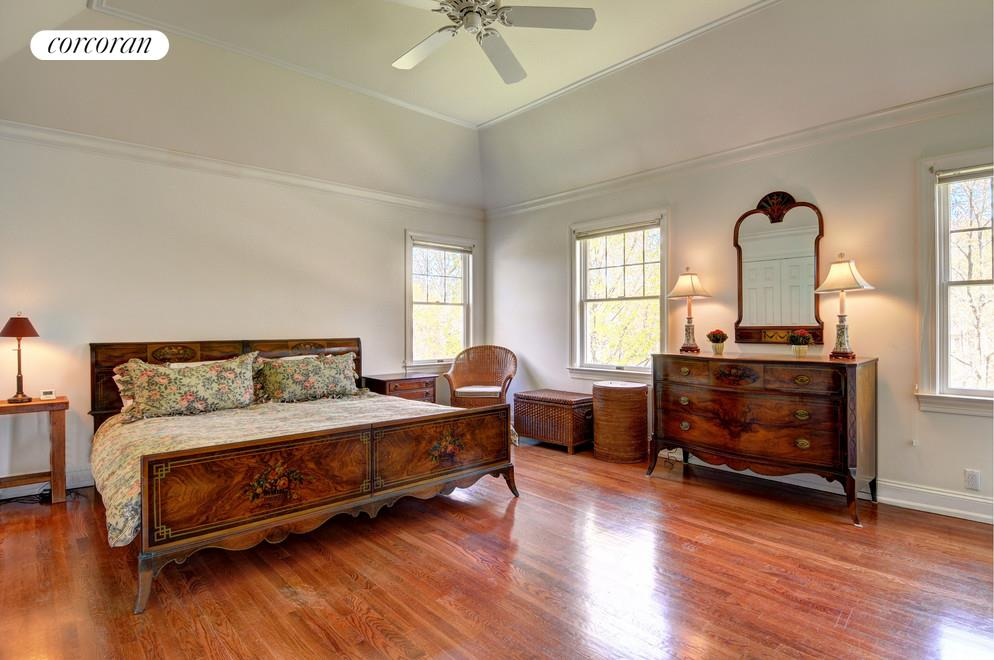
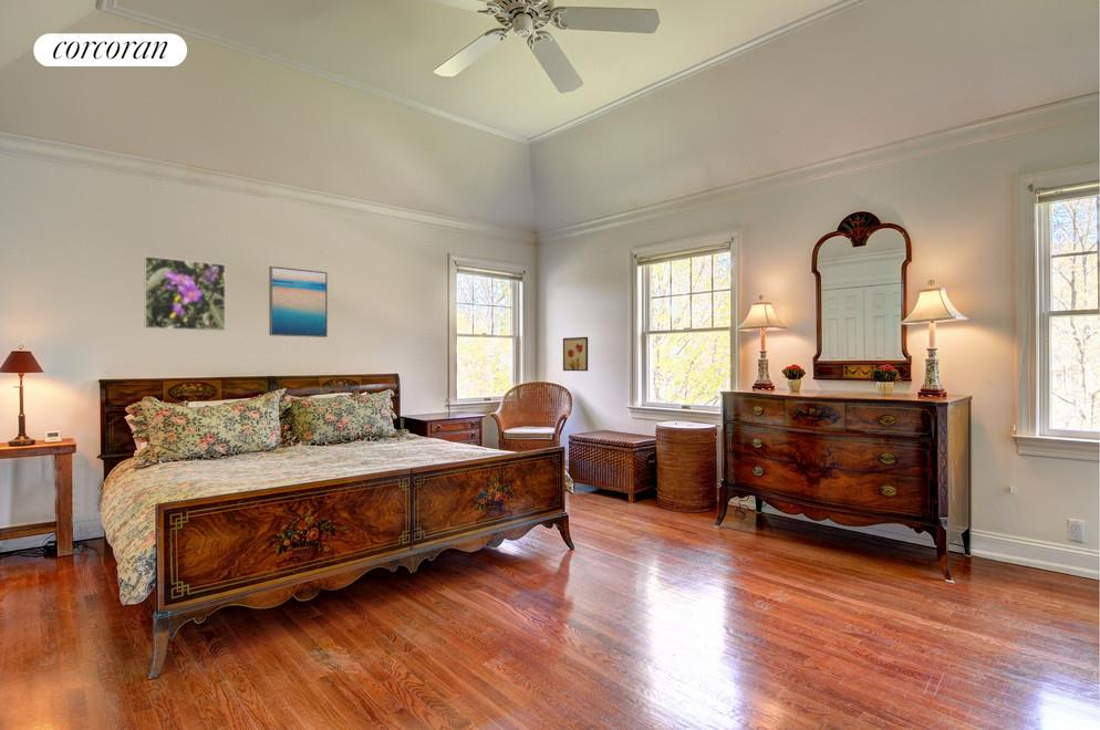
+ wall art [562,336,589,372]
+ wall art [268,265,329,338]
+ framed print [144,255,227,332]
